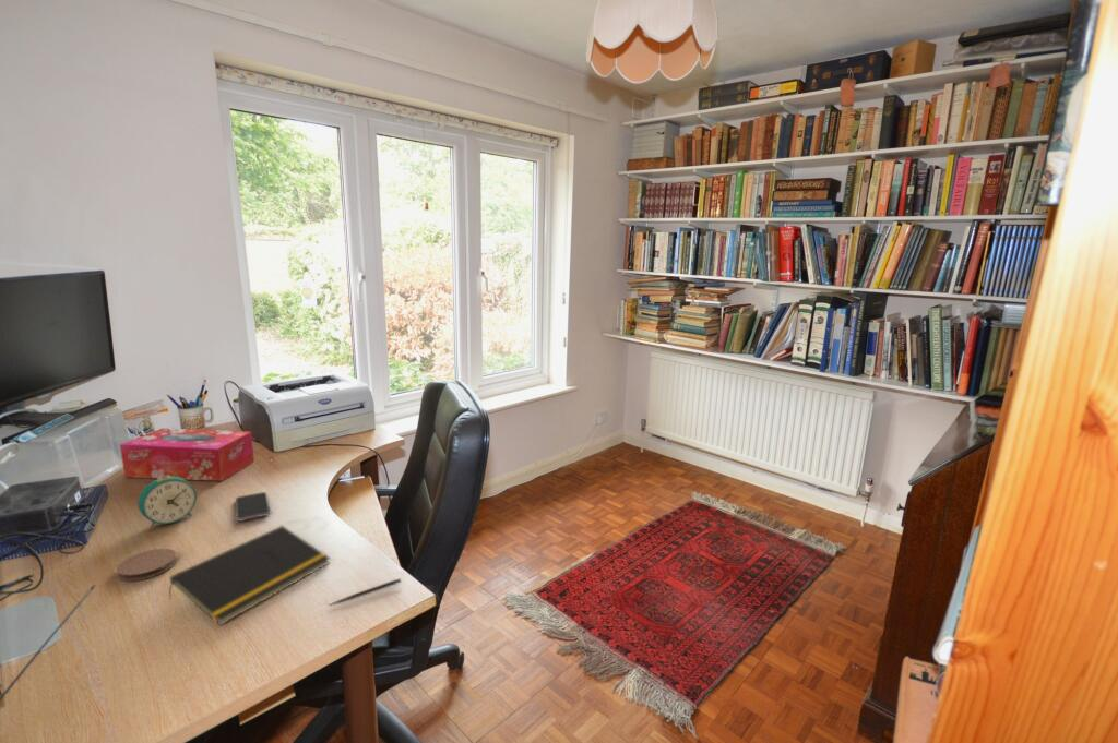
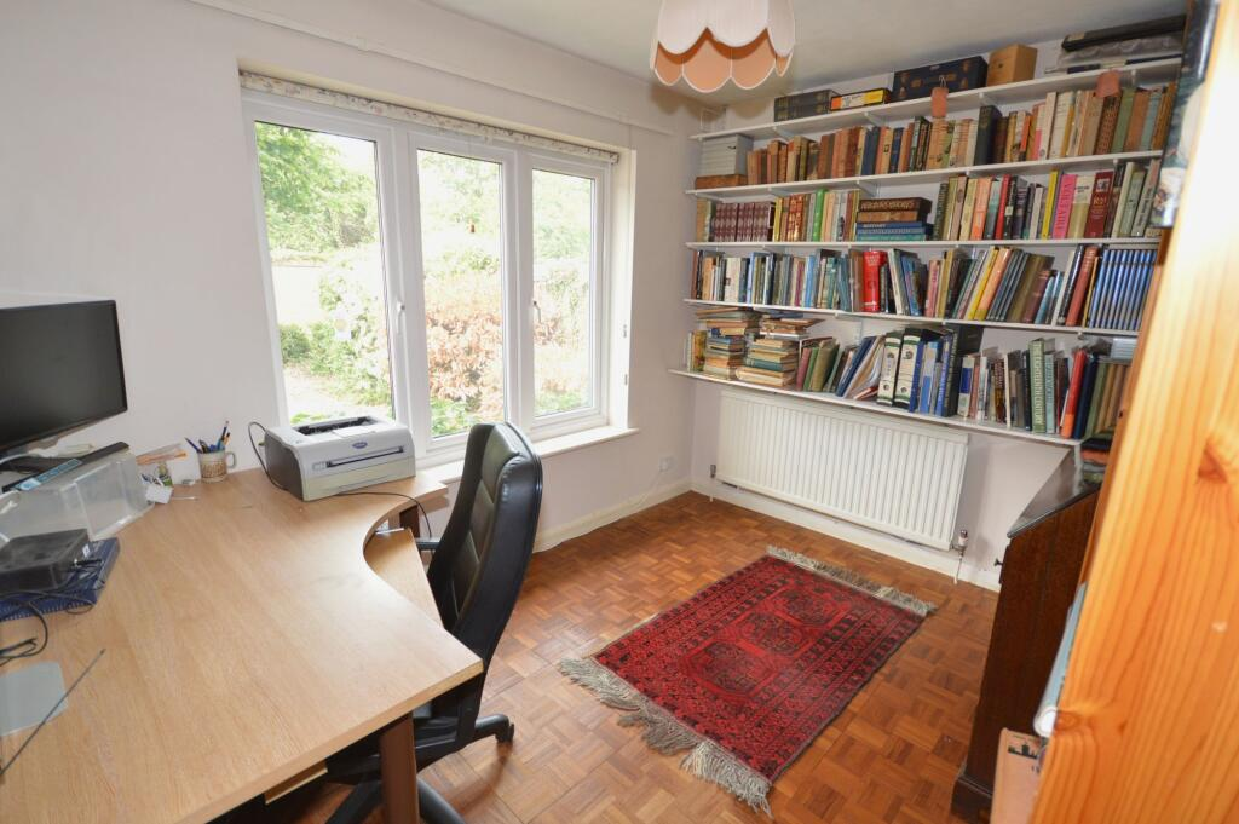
- smartphone [235,491,271,522]
- pen [326,578,402,607]
- notepad [168,525,331,626]
- tissue box [119,428,255,482]
- coaster [116,548,178,582]
- alarm clock [136,476,198,529]
